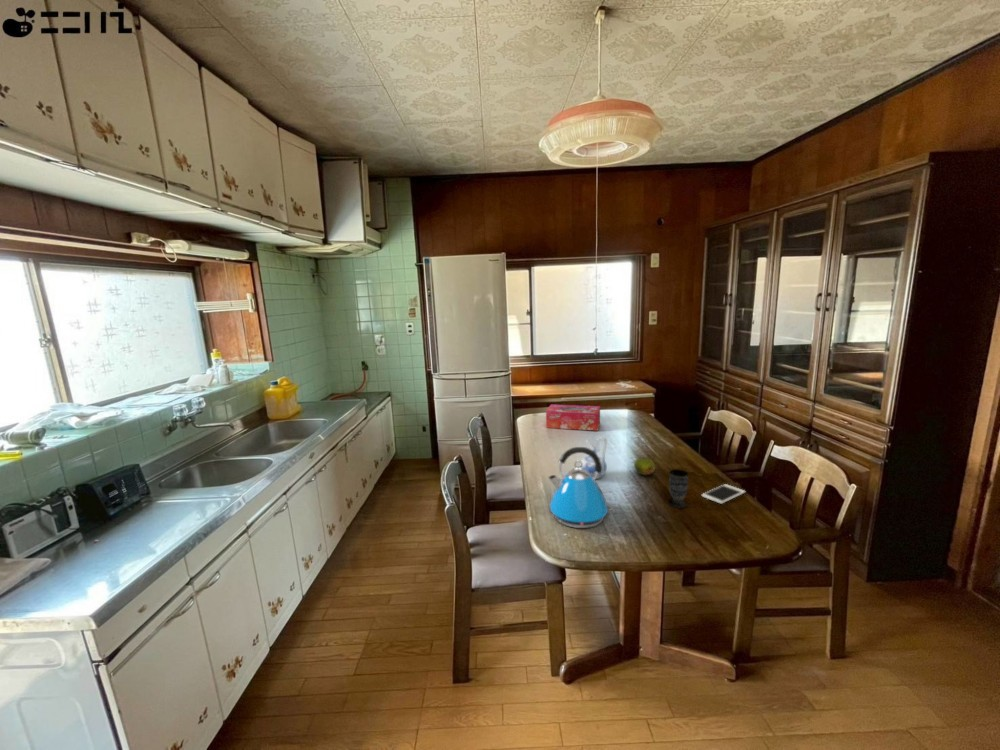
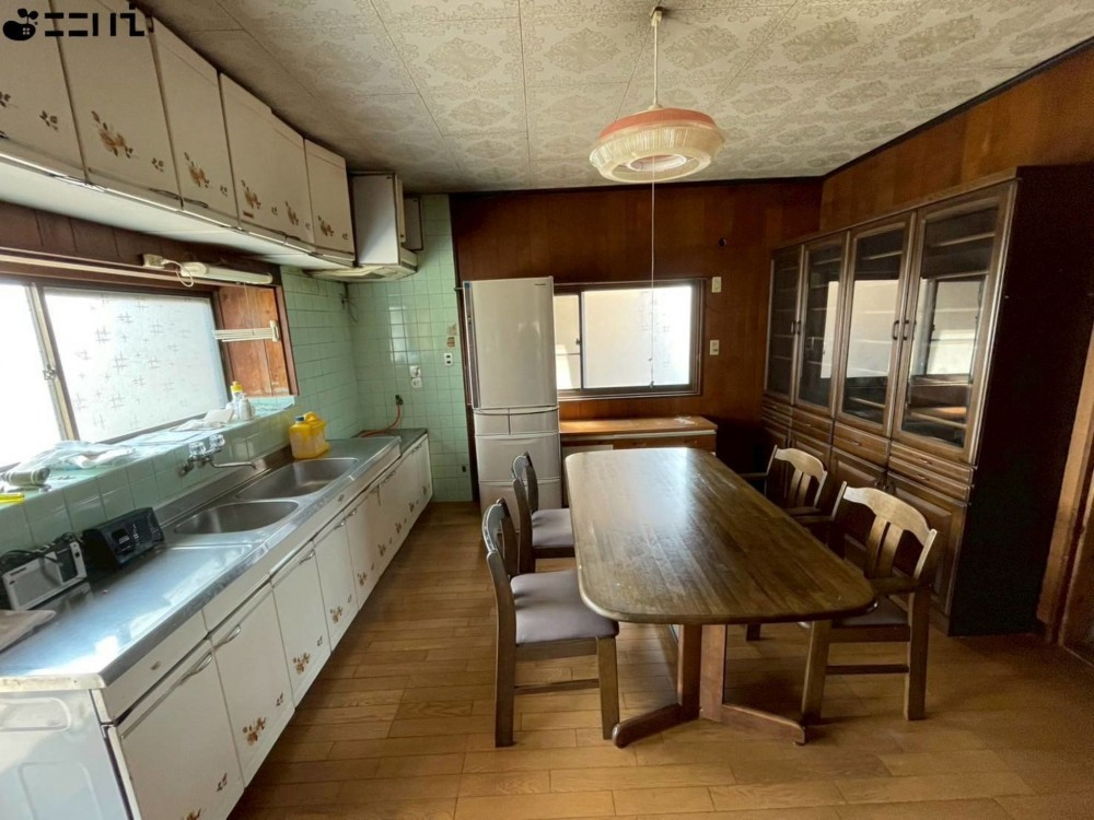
- ceramic pitcher [581,435,608,480]
- cell phone [701,483,746,505]
- kettle [547,446,614,529]
- tissue box [545,404,601,432]
- fruit [633,456,656,476]
- cup [667,468,690,509]
